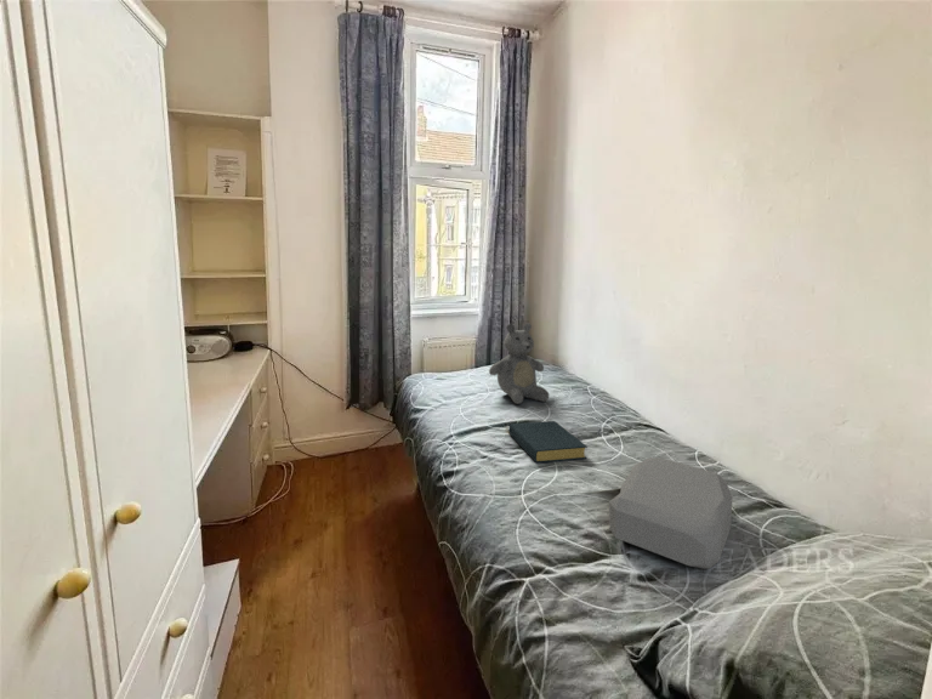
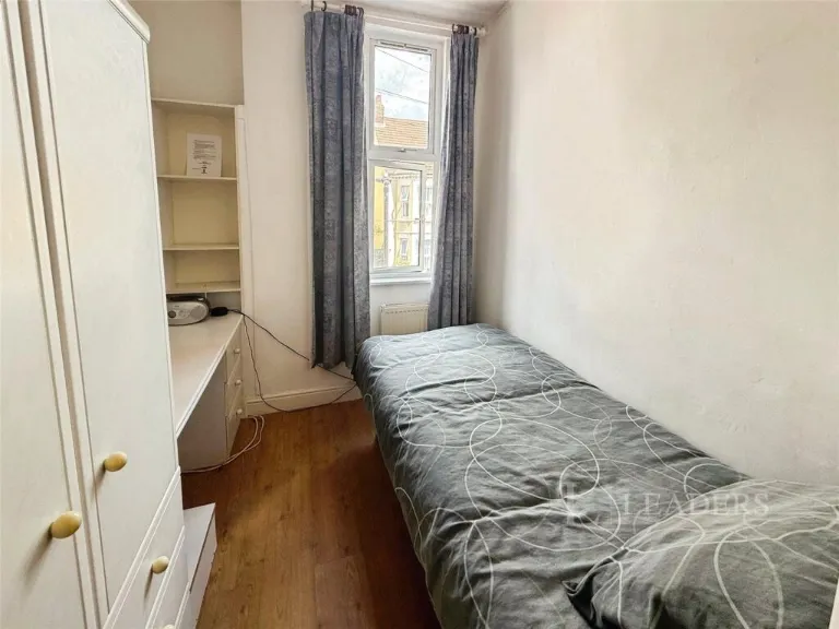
- teddy bear [488,322,550,405]
- hardback book [507,420,589,464]
- cushion [608,456,733,570]
